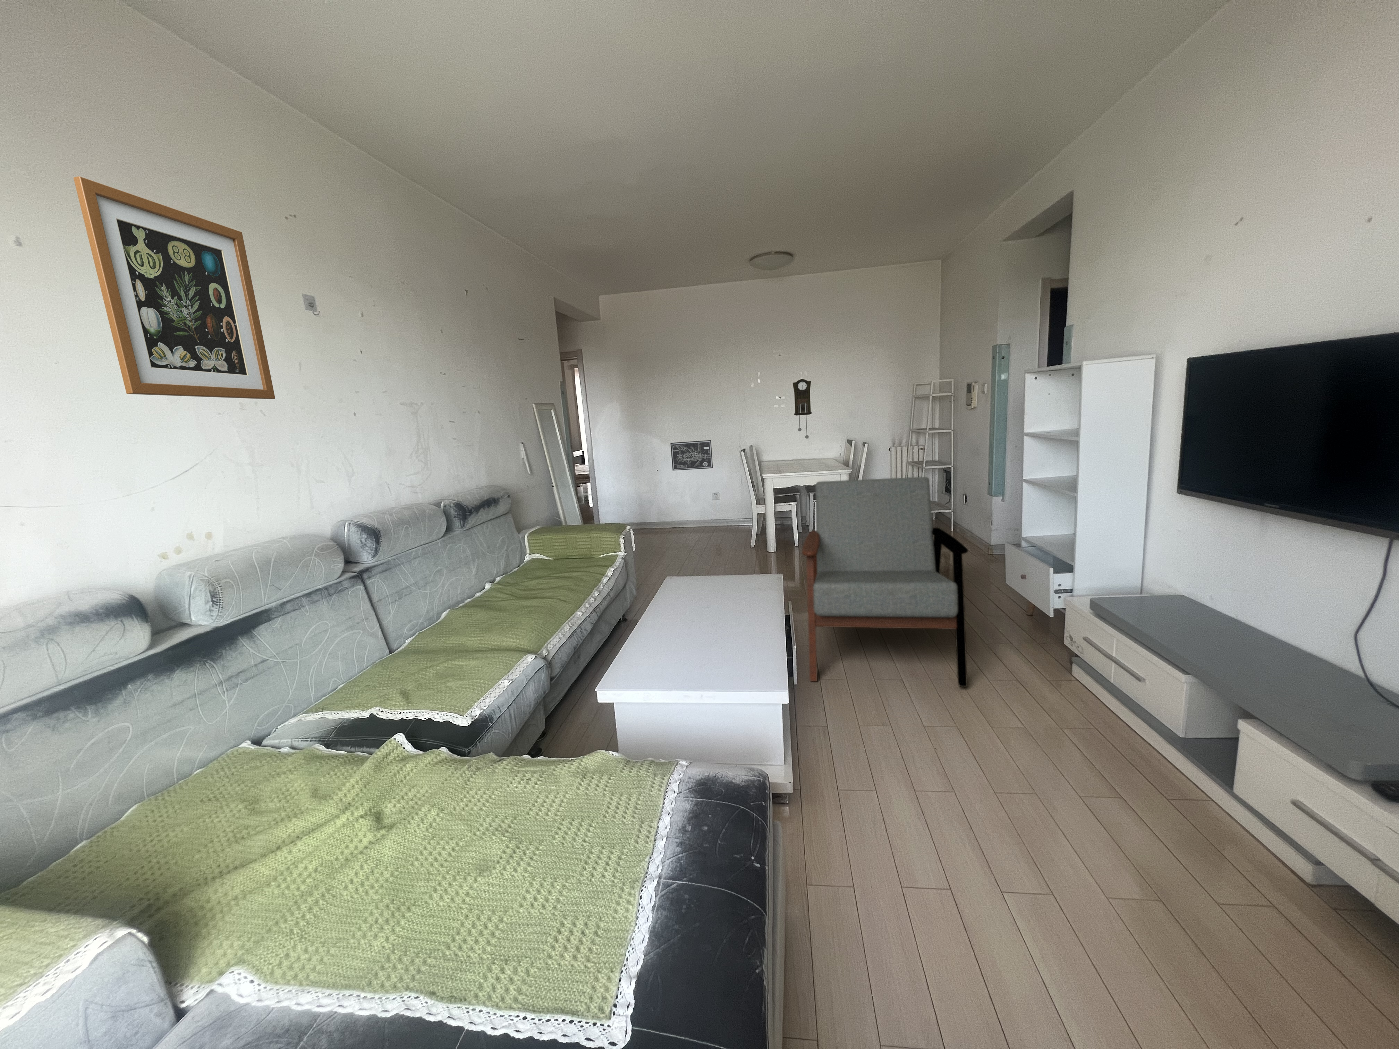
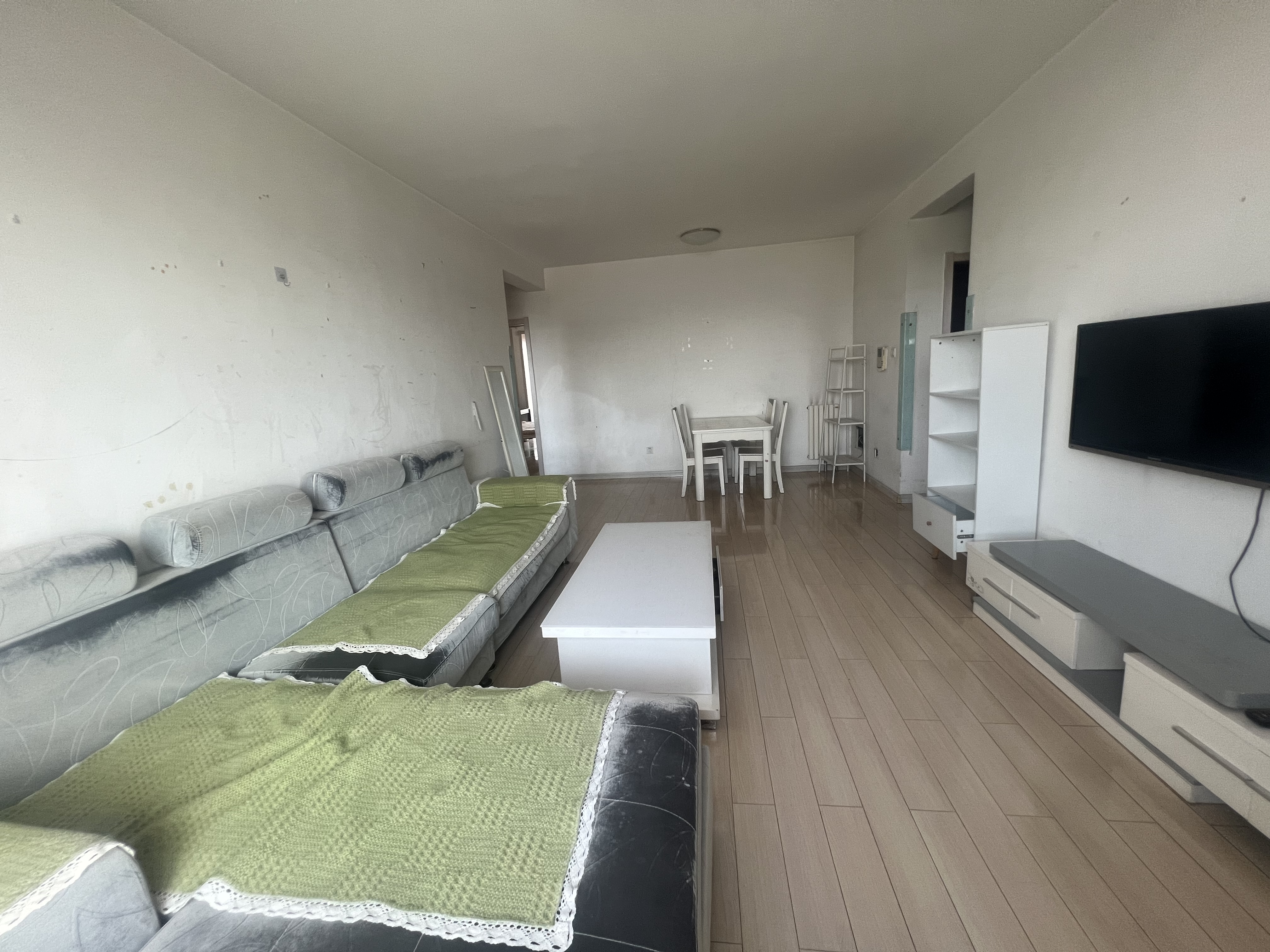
- wall art [670,440,713,471]
- wall art [73,176,275,400]
- pendulum clock [792,379,812,439]
- armchair [802,476,968,688]
